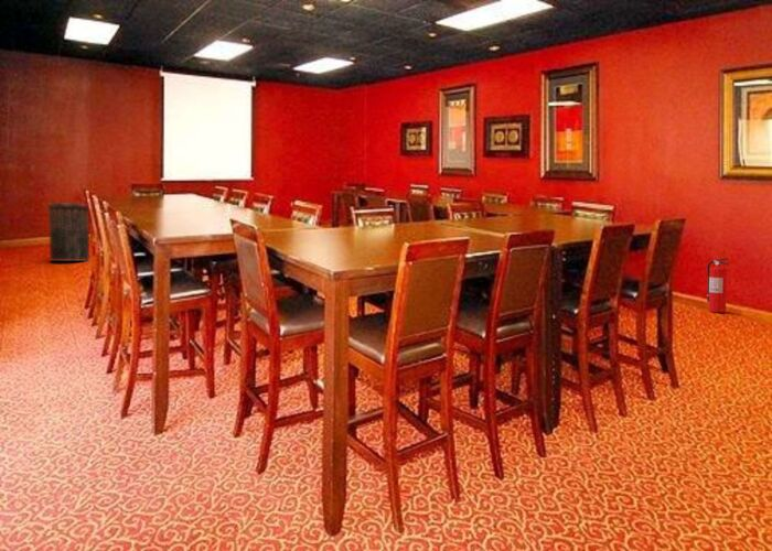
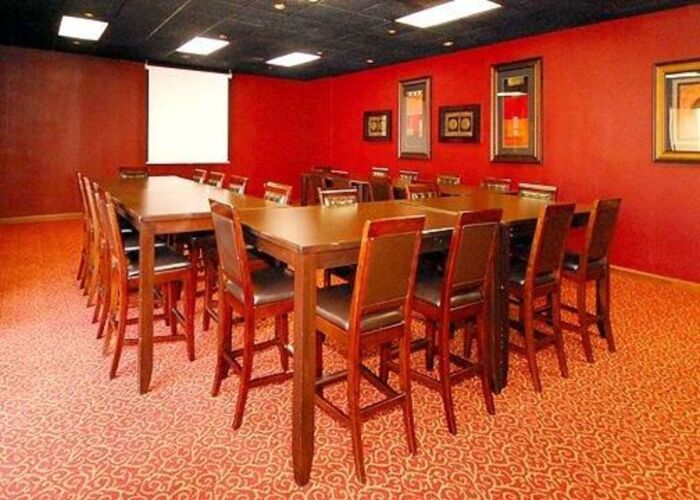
- trash can [45,201,90,262]
- fire extinguisher [706,257,730,313]
